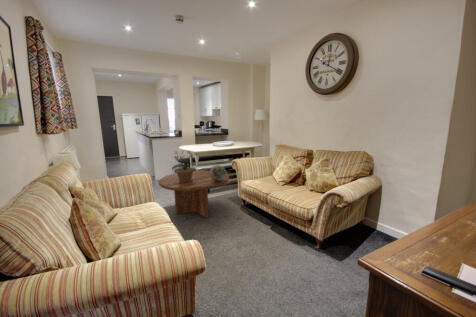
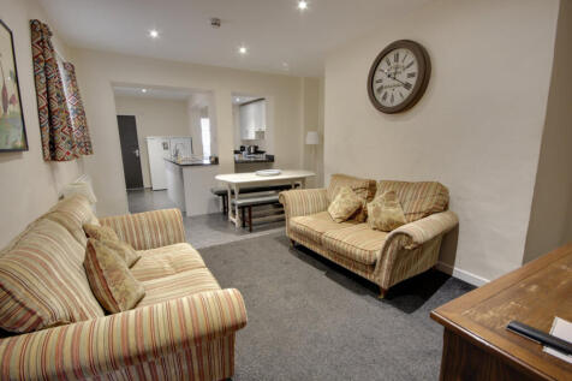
- decorative sphere [209,164,227,181]
- potted plant [171,150,199,182]
- coffee table [158,170,230,219]
